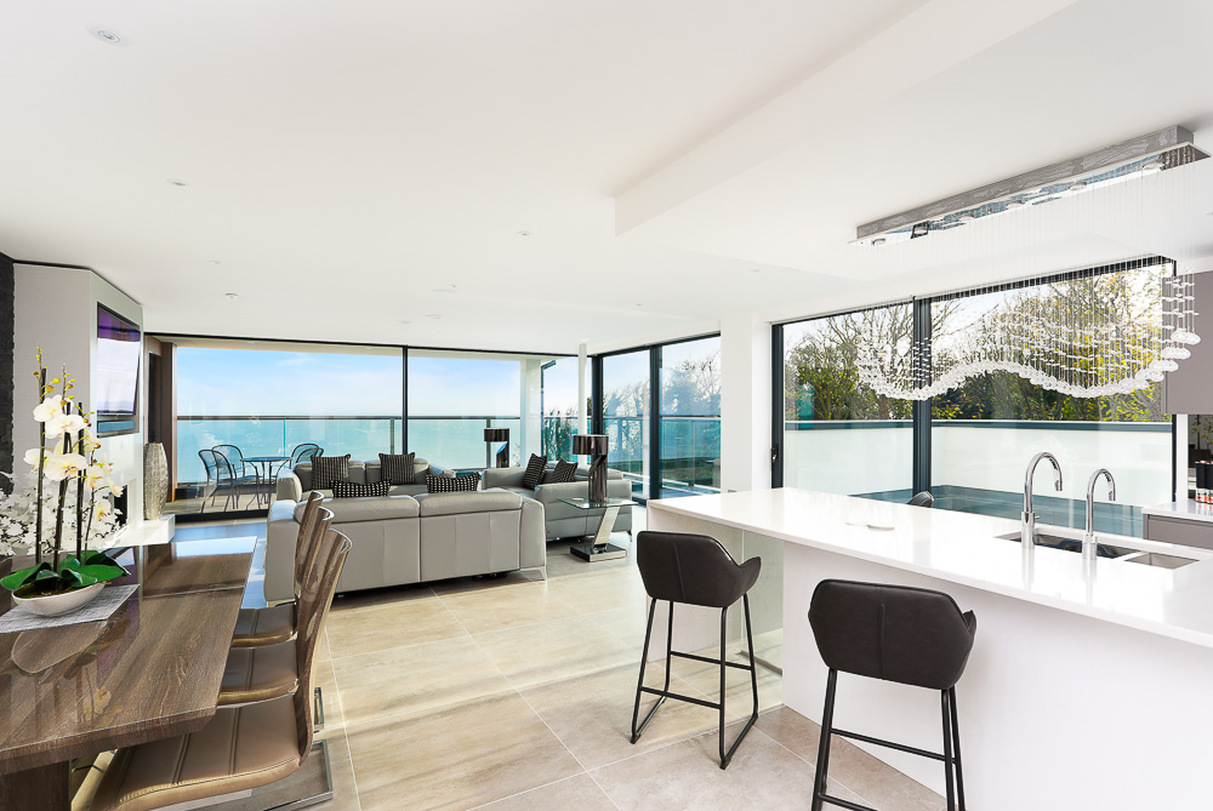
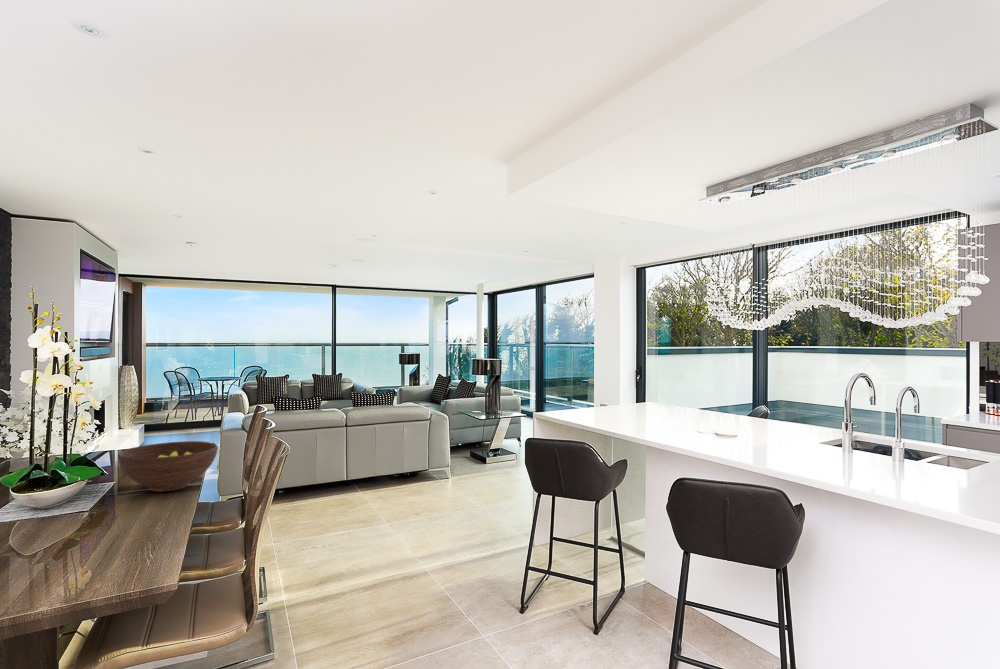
+ fruit bowl [117,440,219,493]
